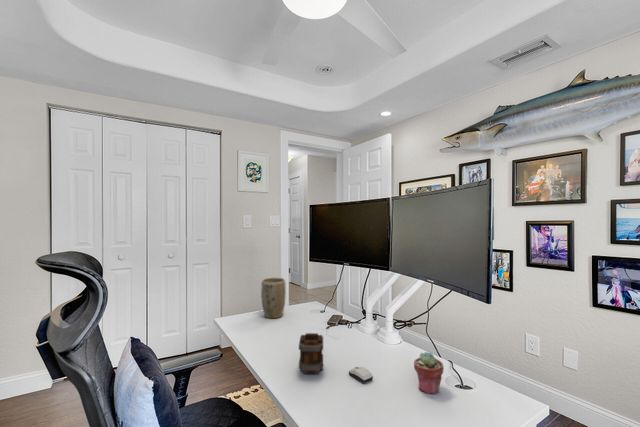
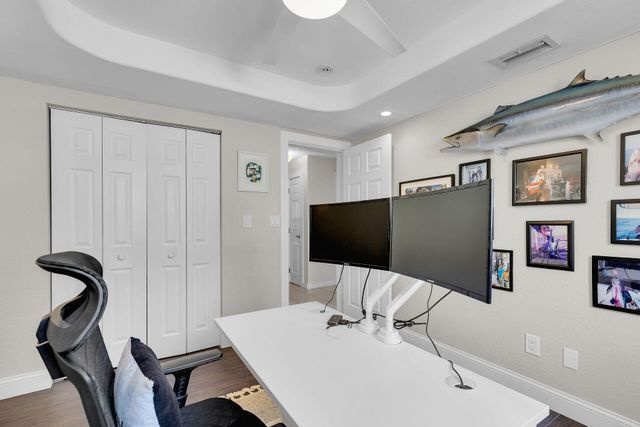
- potted succulent [413,351,445,395]
- plant pot [260,277,287,319]
- mug [298,332,324,375]
- computer mouse [348,366,374,385]
